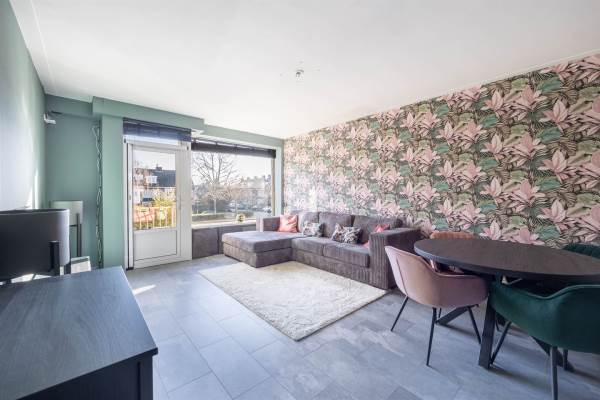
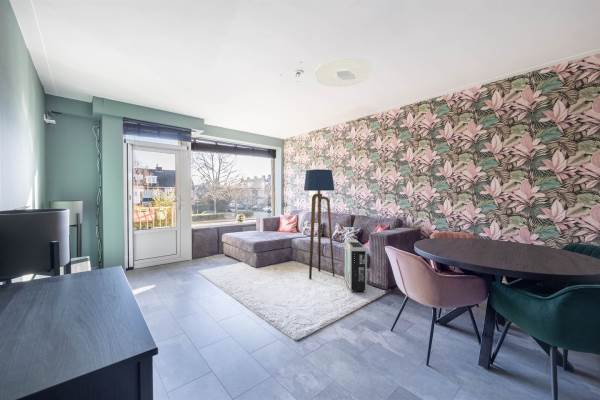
+ ceiling light [313,57,373,88]
+ air purifier [344,238,368,293]
+ floor lamp [303,168,335,280]
